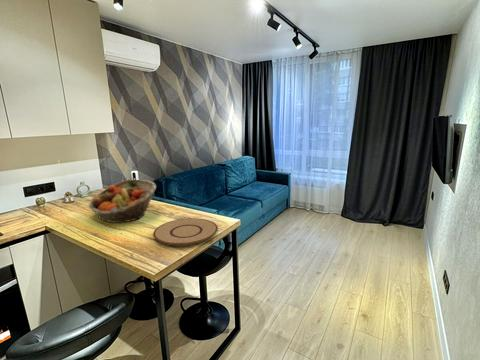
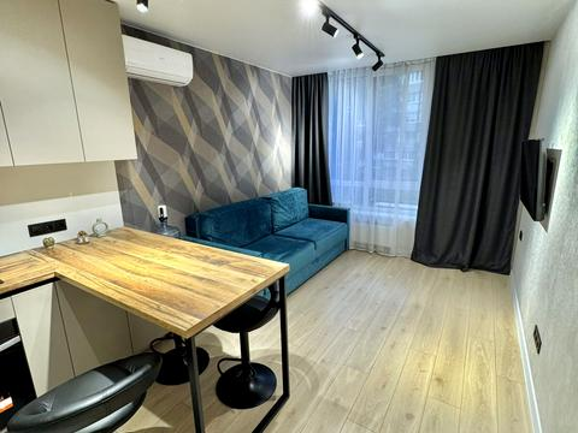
- fruit basket [88,179,157,224]
- plate [152,217,219,247]
